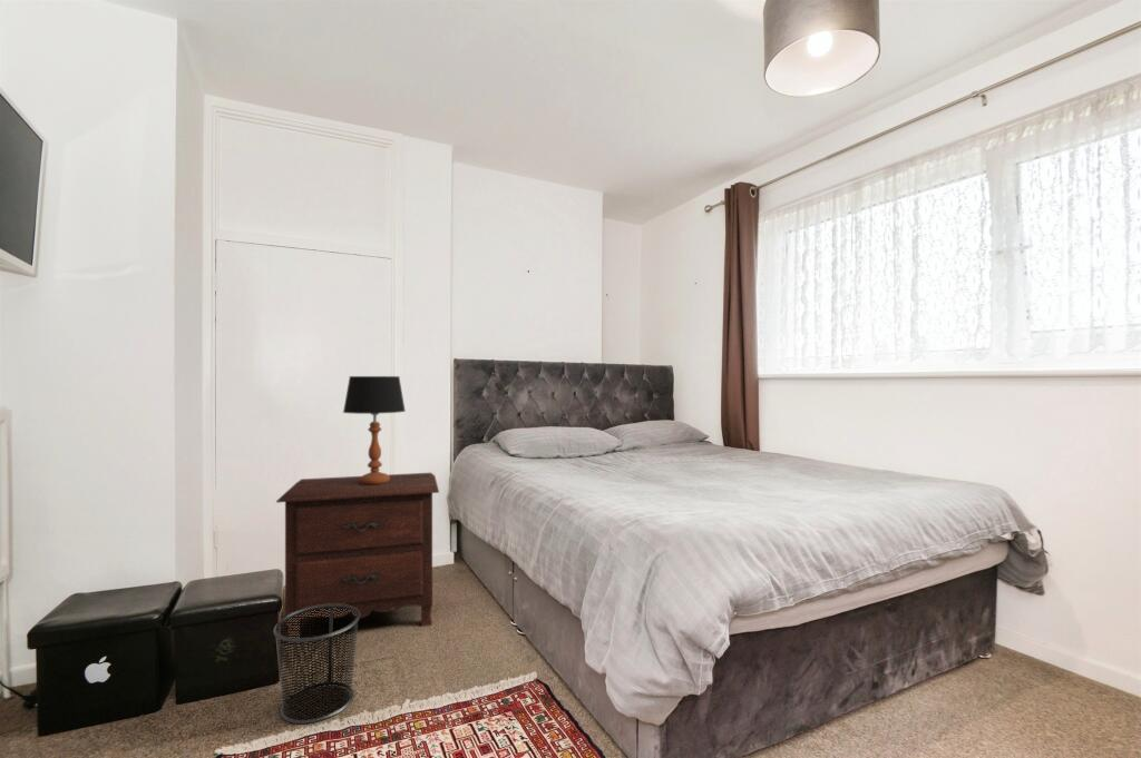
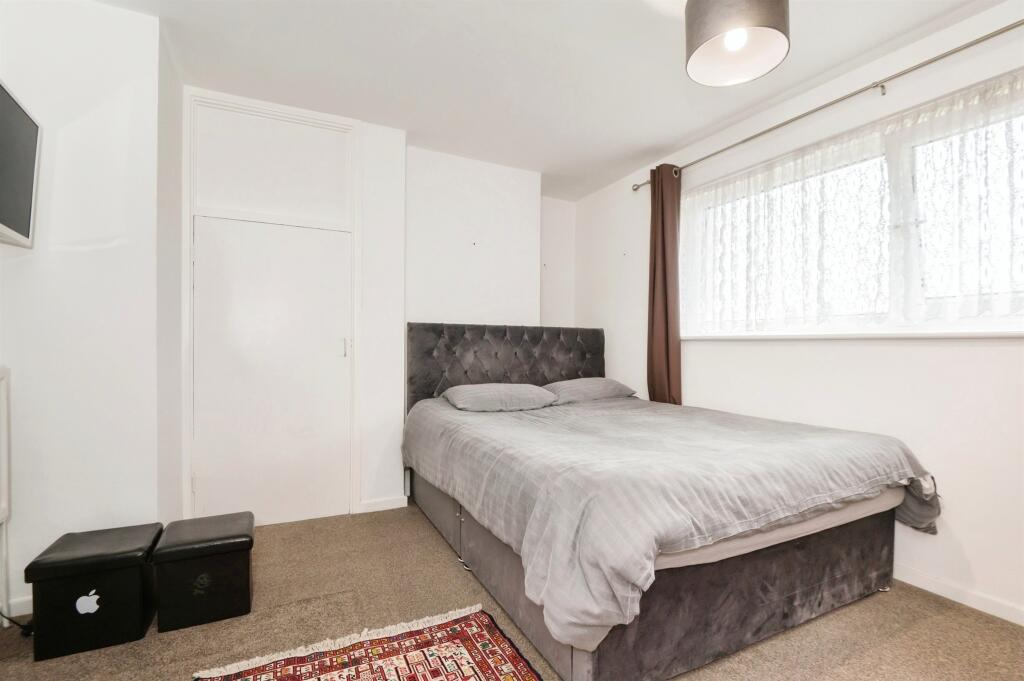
- waste bin [272,604,361,725]
- table lamp [342,375,407,485]
- nightstand [275,472,440,644]
